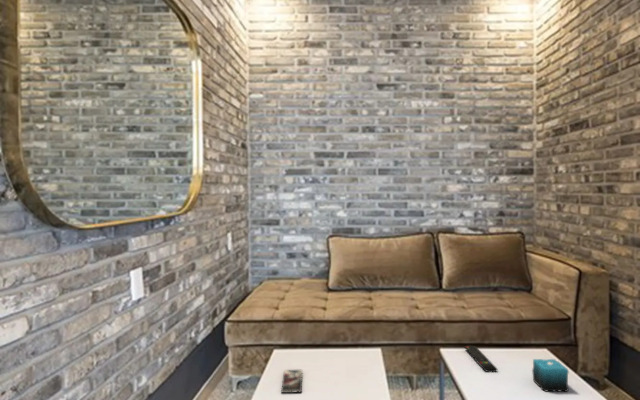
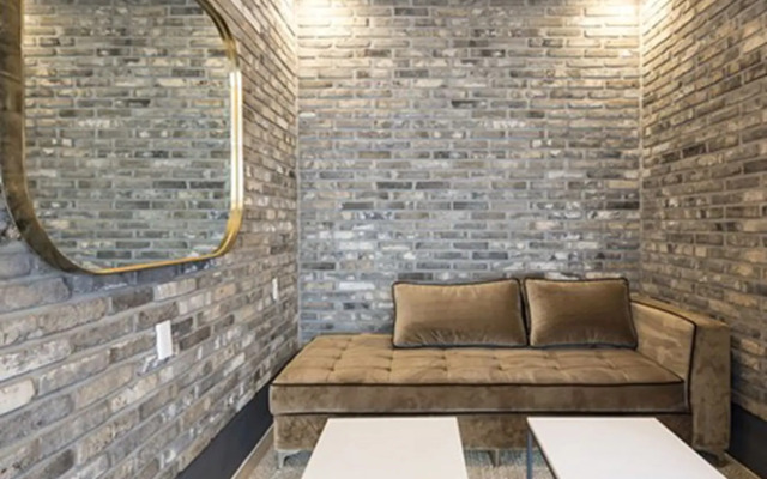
- remote control [463,345,498,373]
- smartphone [280,369,304,394]
- candle [531,358,570,393]
